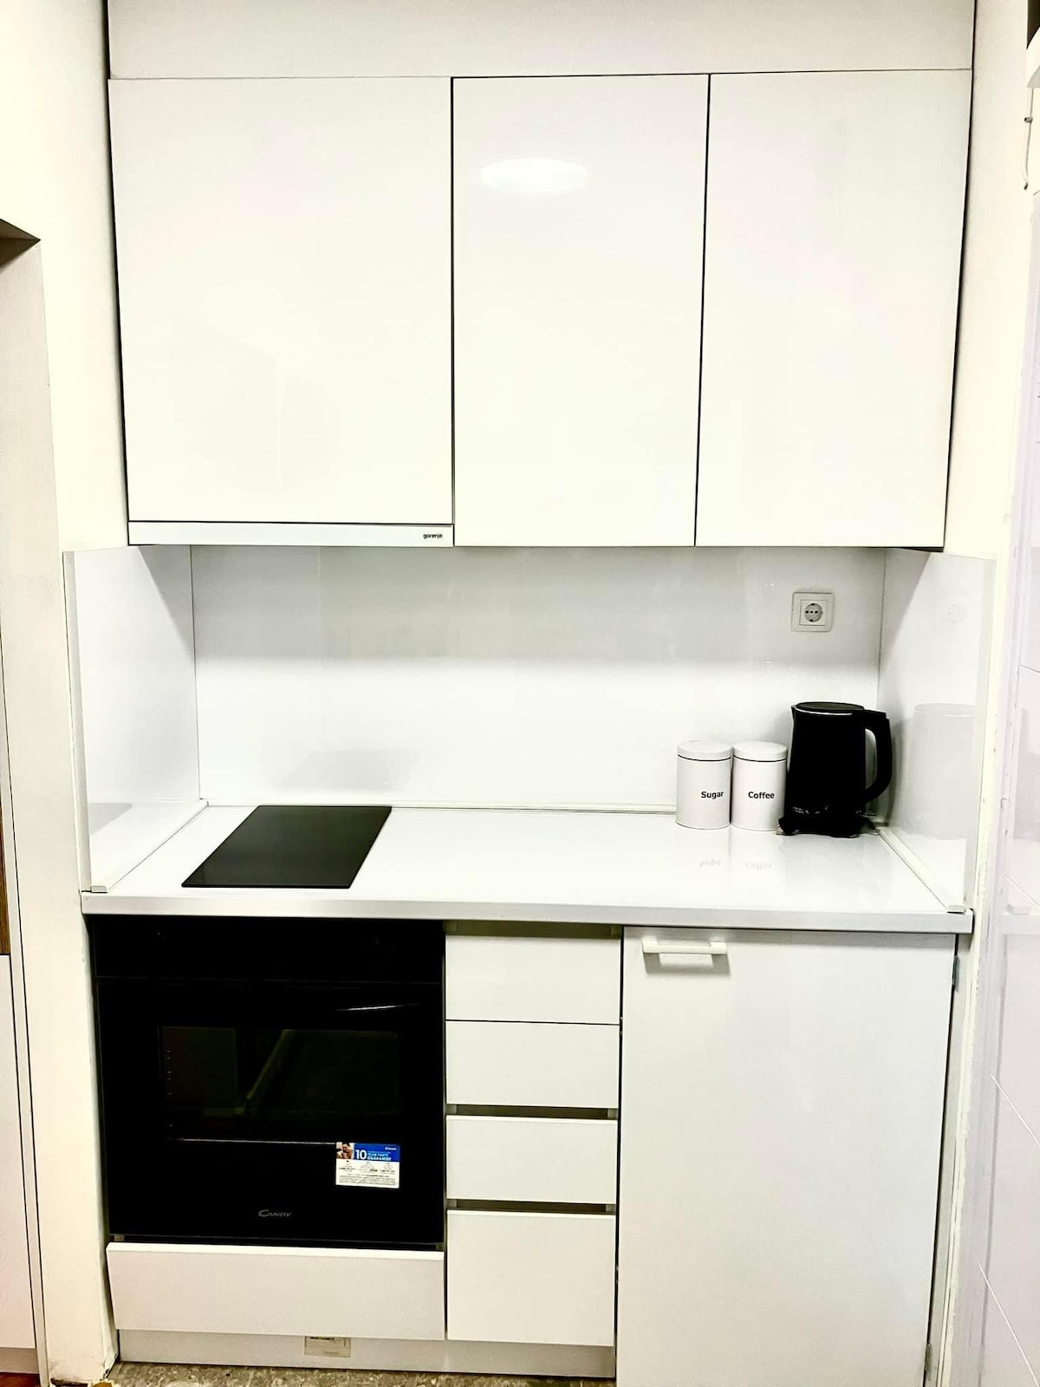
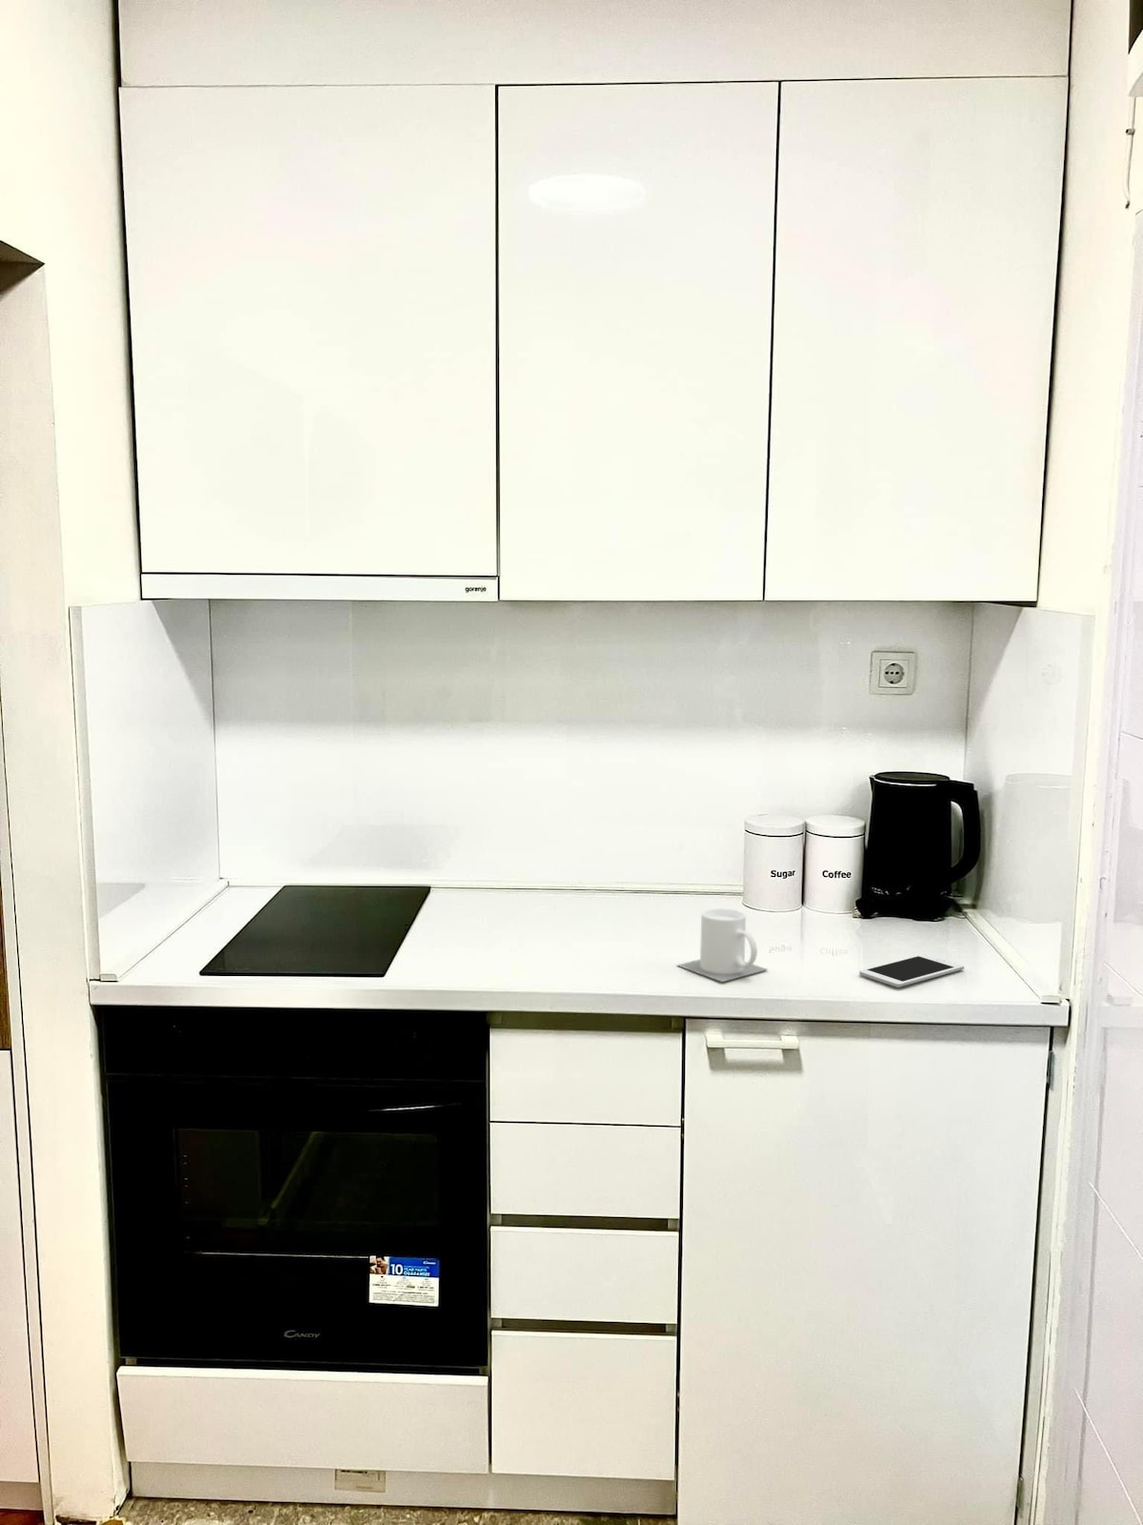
+ cell phone [858,953,965,988]
+ mug [676,908,767,982]
